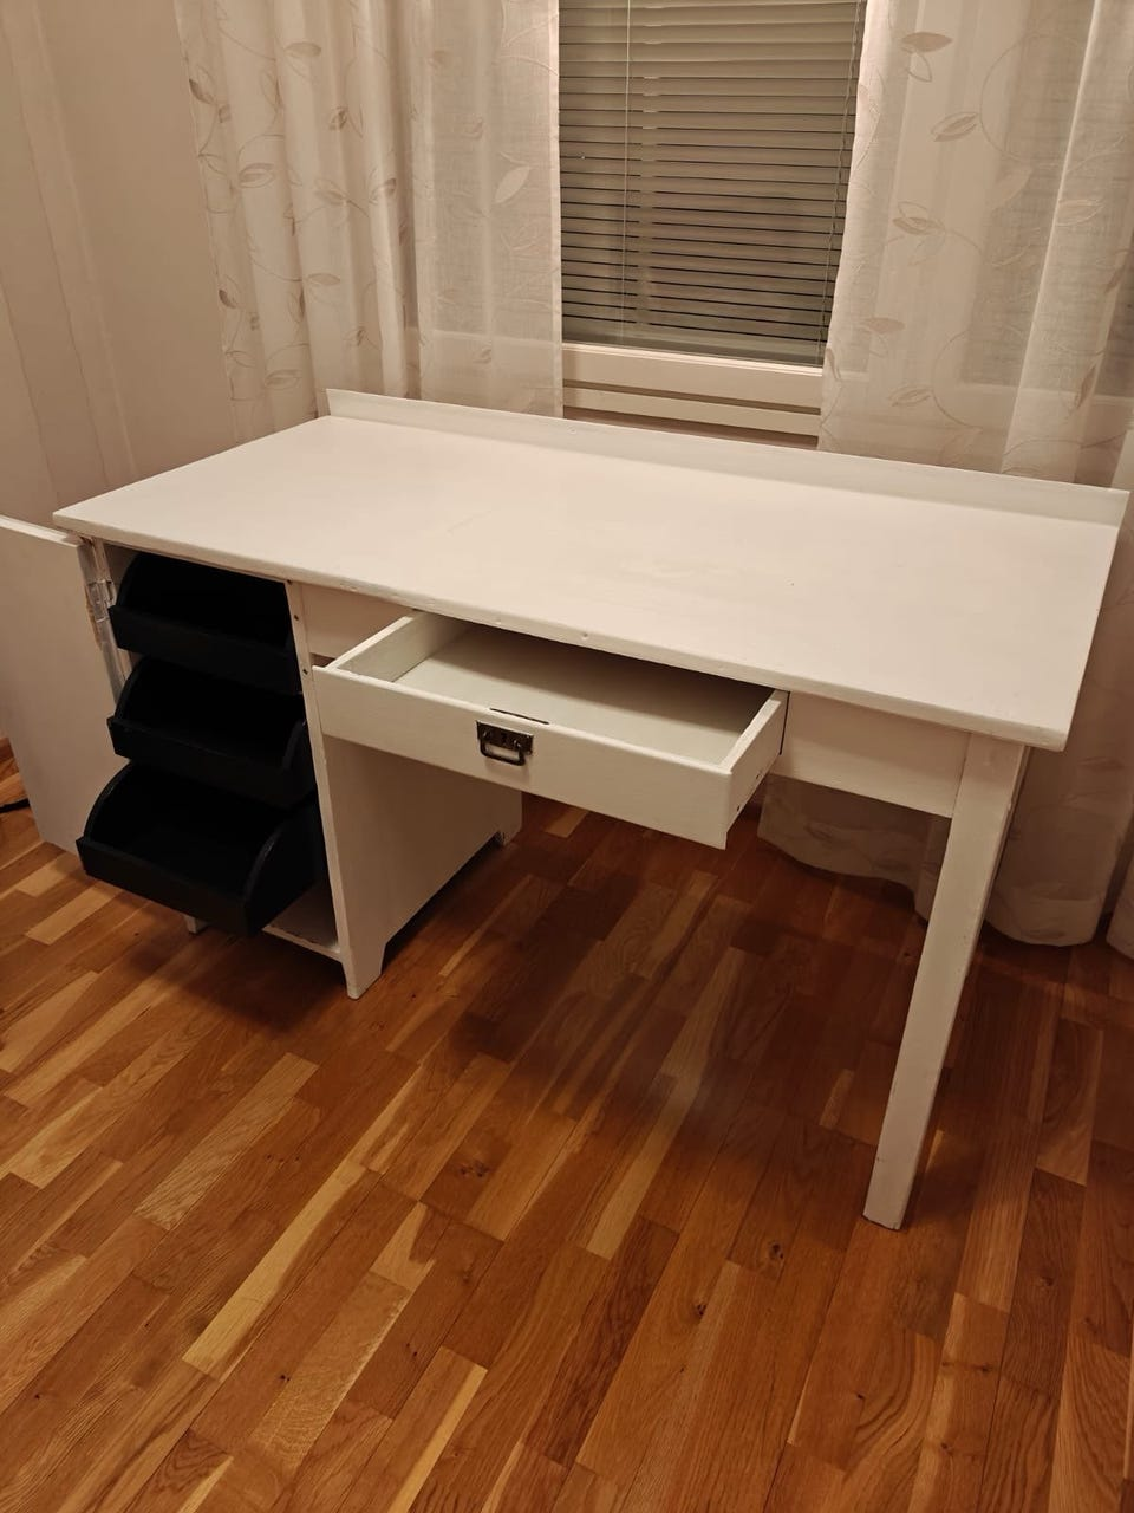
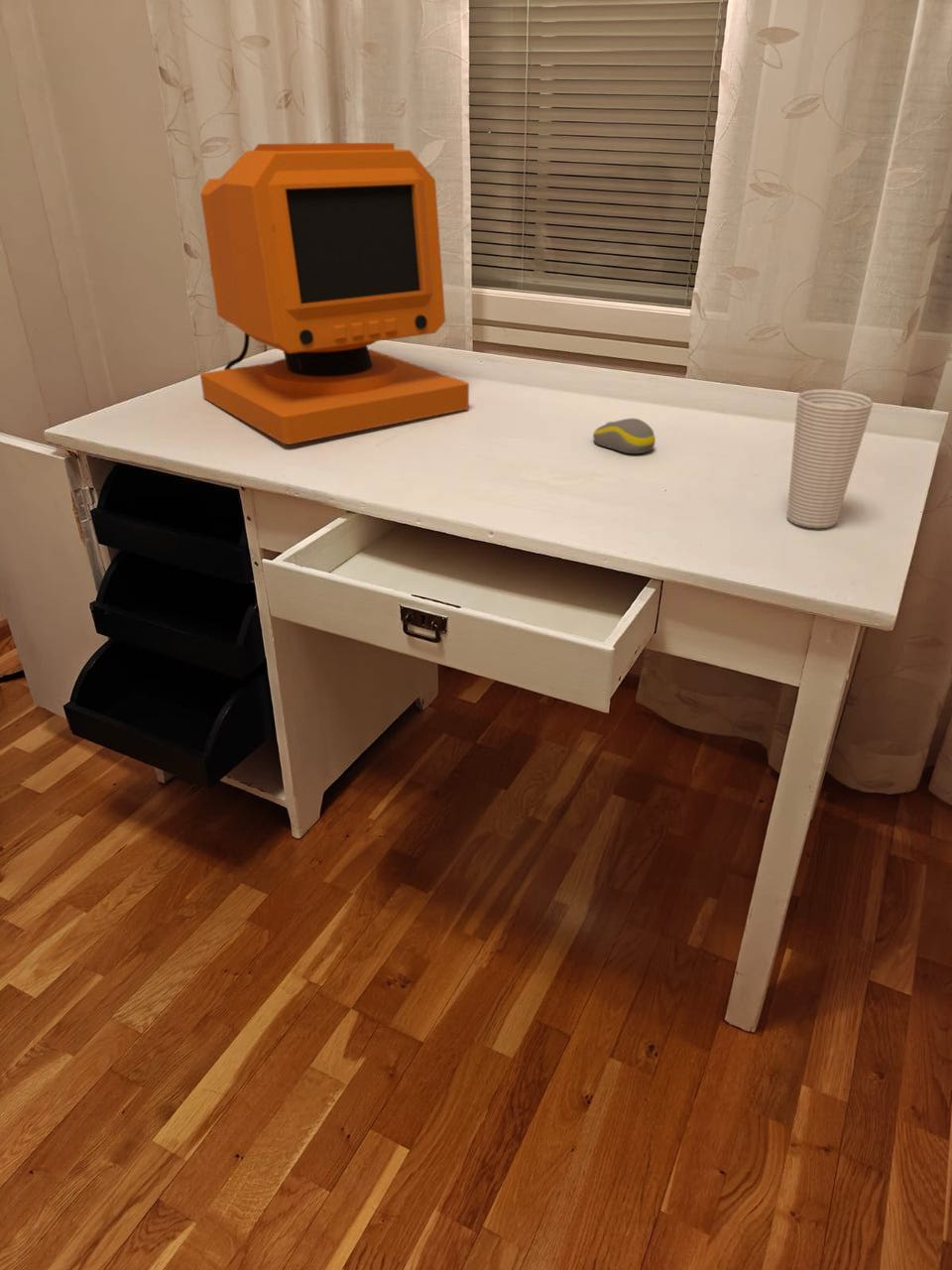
+ computer mouse [592,418,656,454]
+ computer monitor [199,142,470,445]
+ cup [786,388,875,529]
